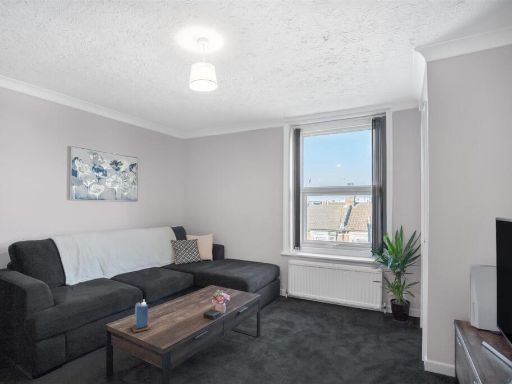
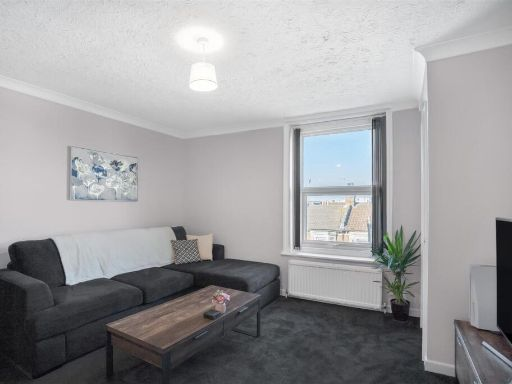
- candle [130,299,152,334]
